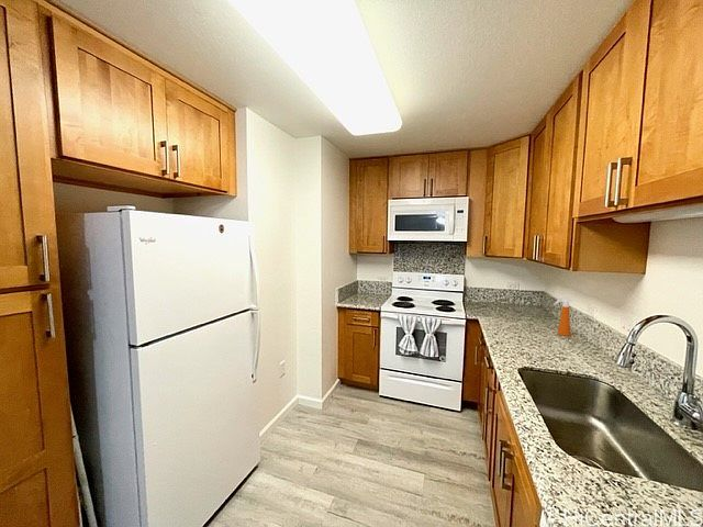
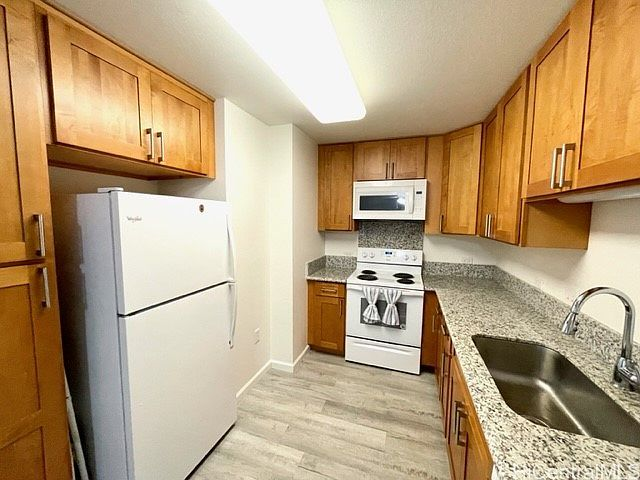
- spray bottle [553,293,573,337]
